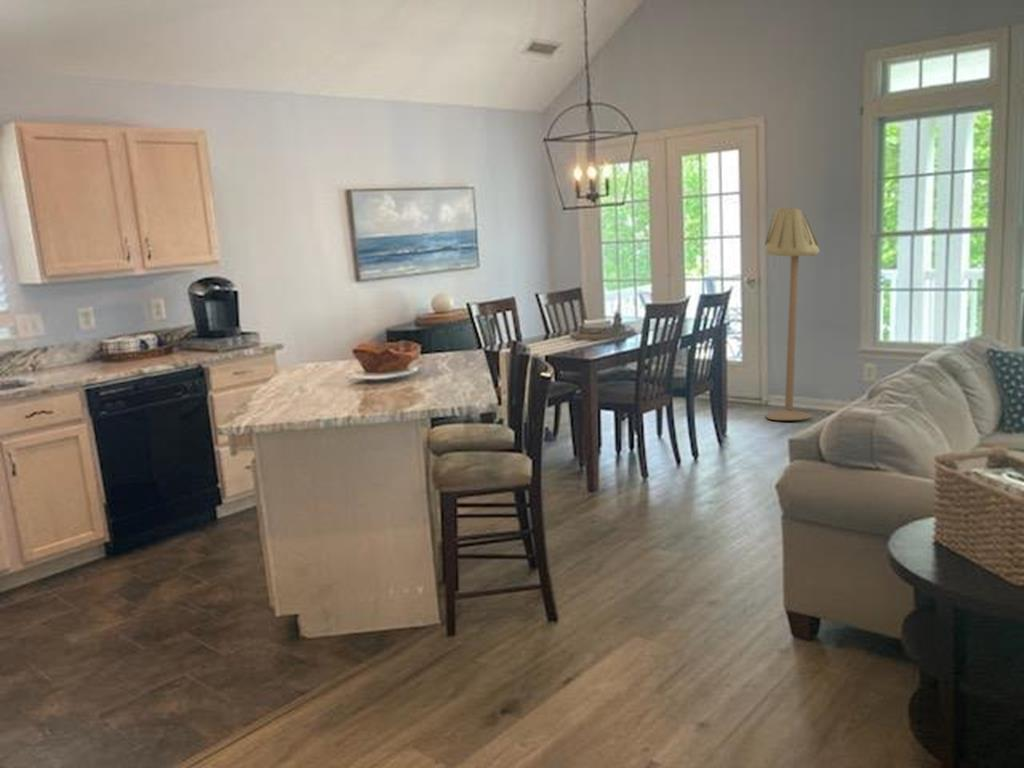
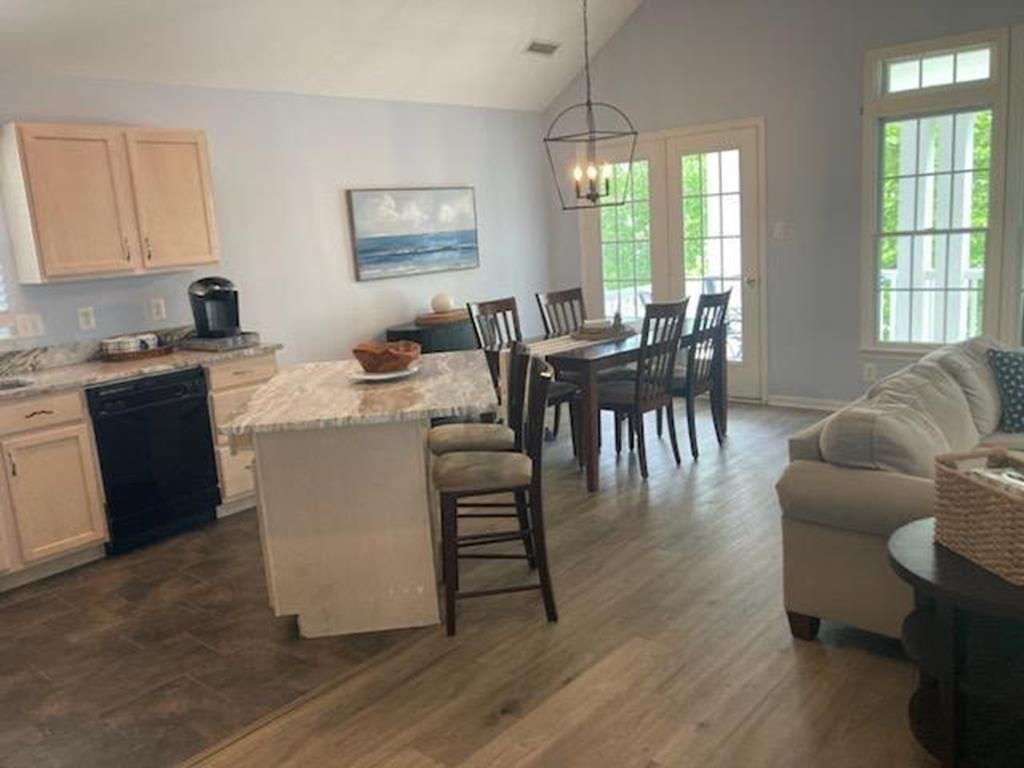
- floor lamp [764,205,821,421]
